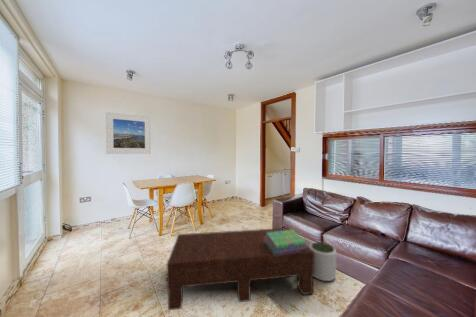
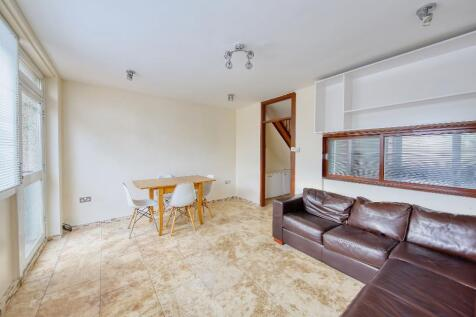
- plant pot [309,241,337,282]
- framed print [105,111,152,155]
- stack of books [265,229,307,255]
- coffee table [166,227,314,311]
